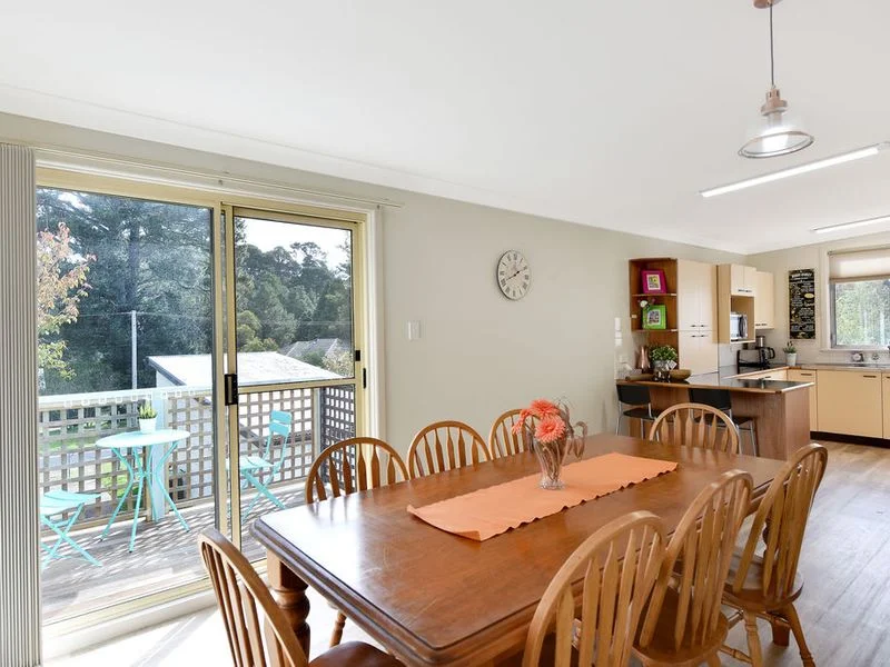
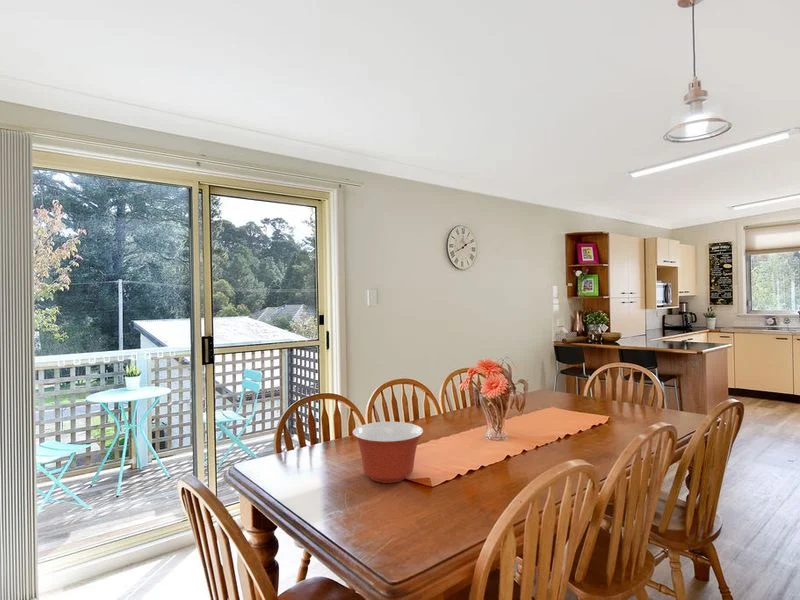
+ mixing bowl [351,421,425,484]
